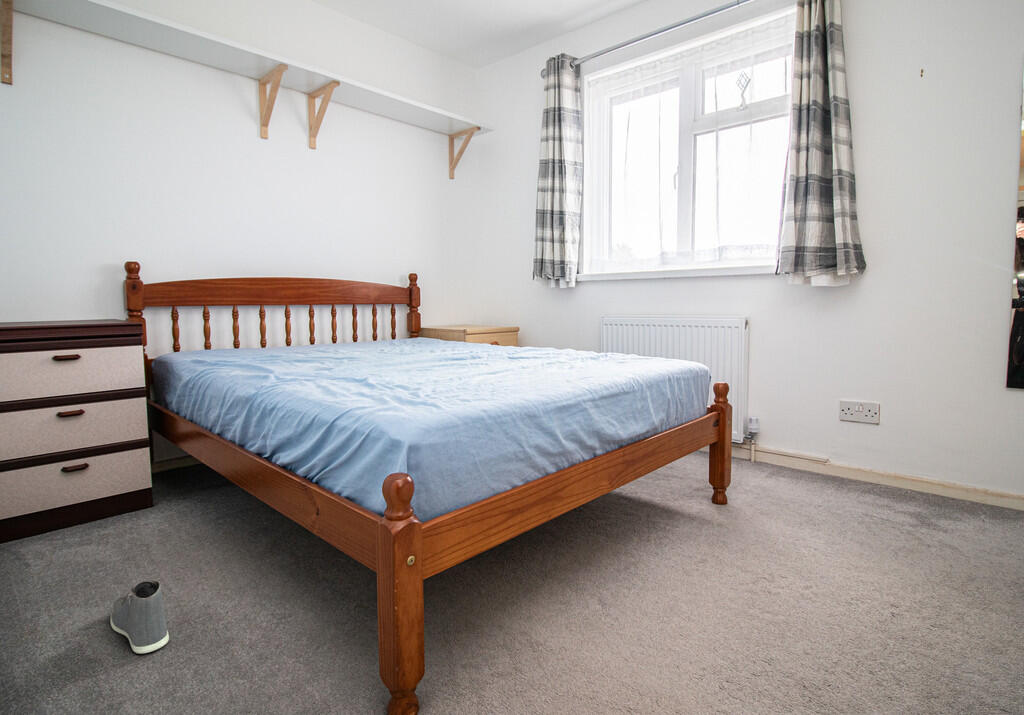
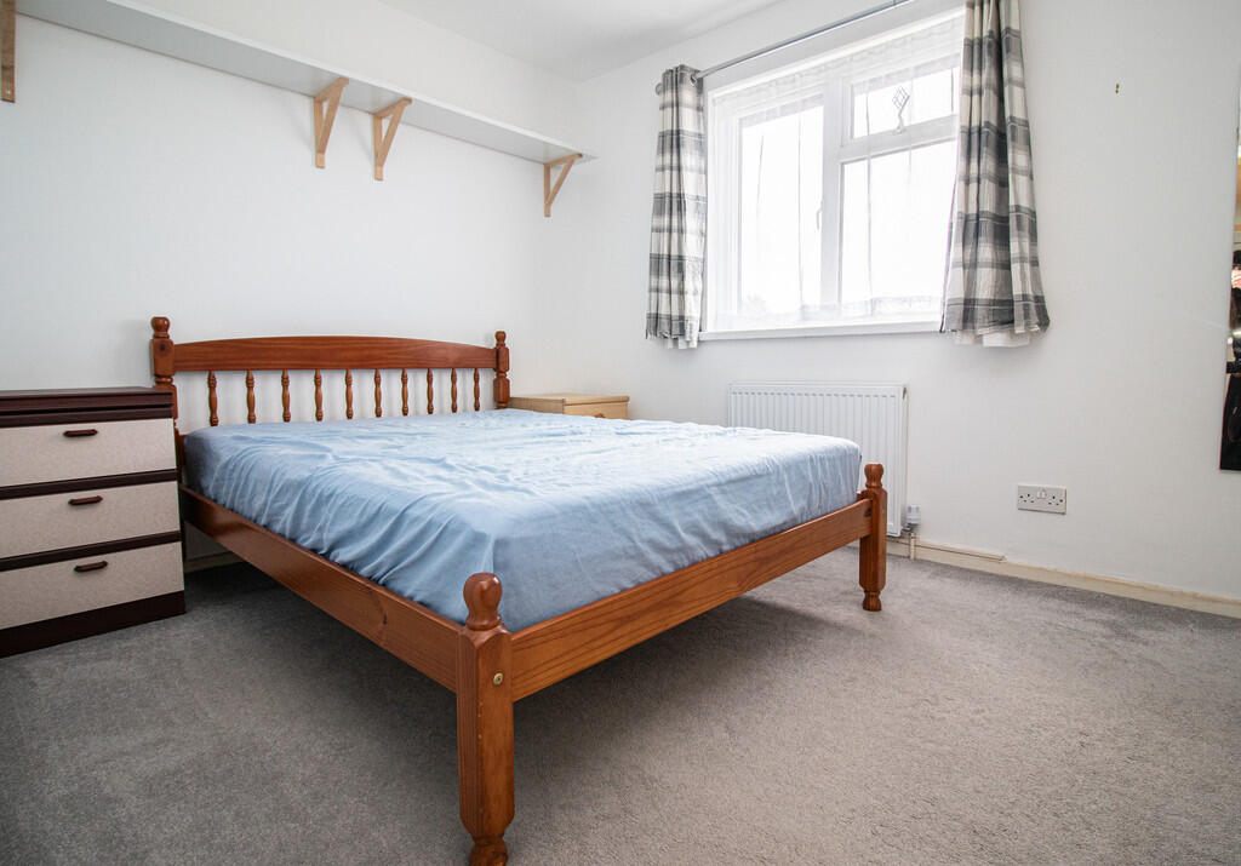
- sneaker [109,580,170,655]
